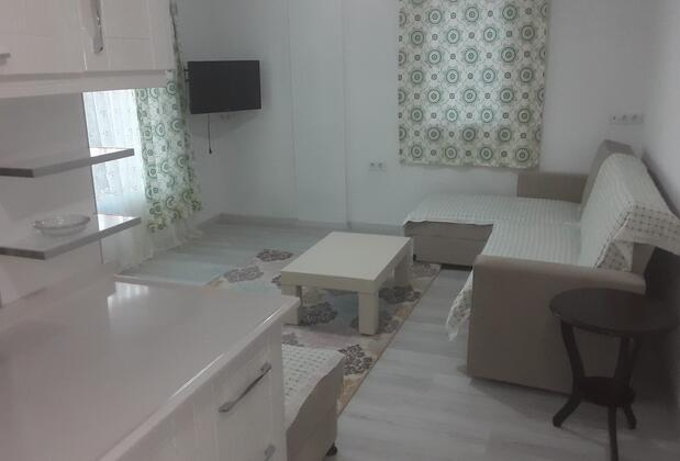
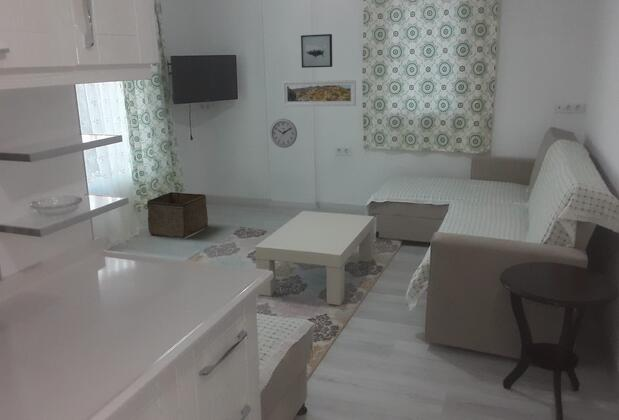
+ wall clock [269,118,298,149]
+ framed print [281,79,357,107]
+ wall art [300,33,333,69]
+ storage bin [146,191,209,239]
